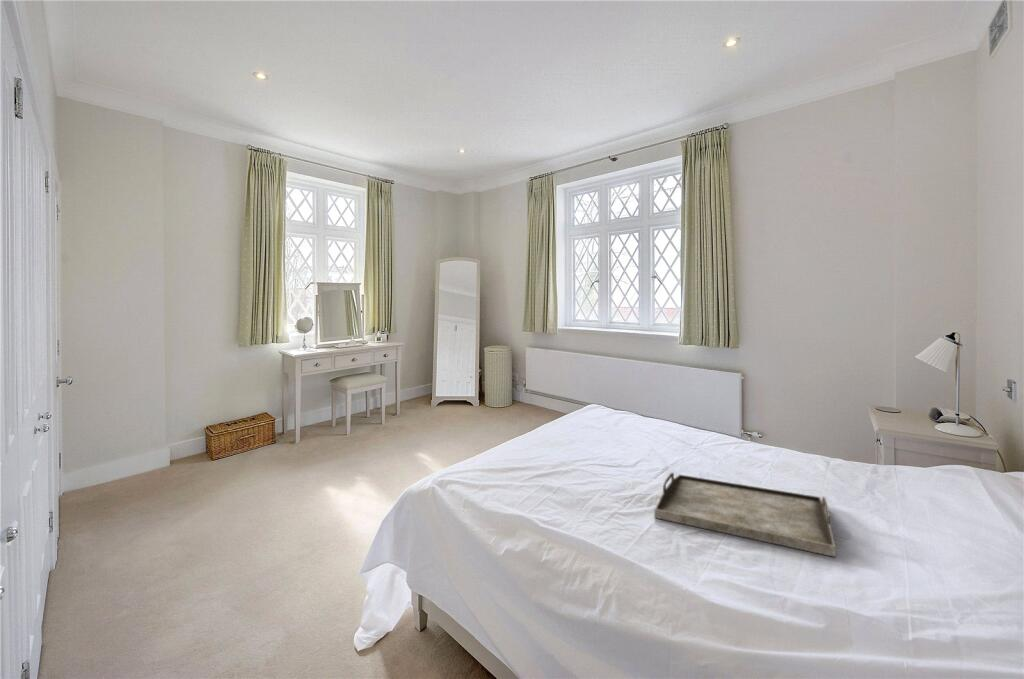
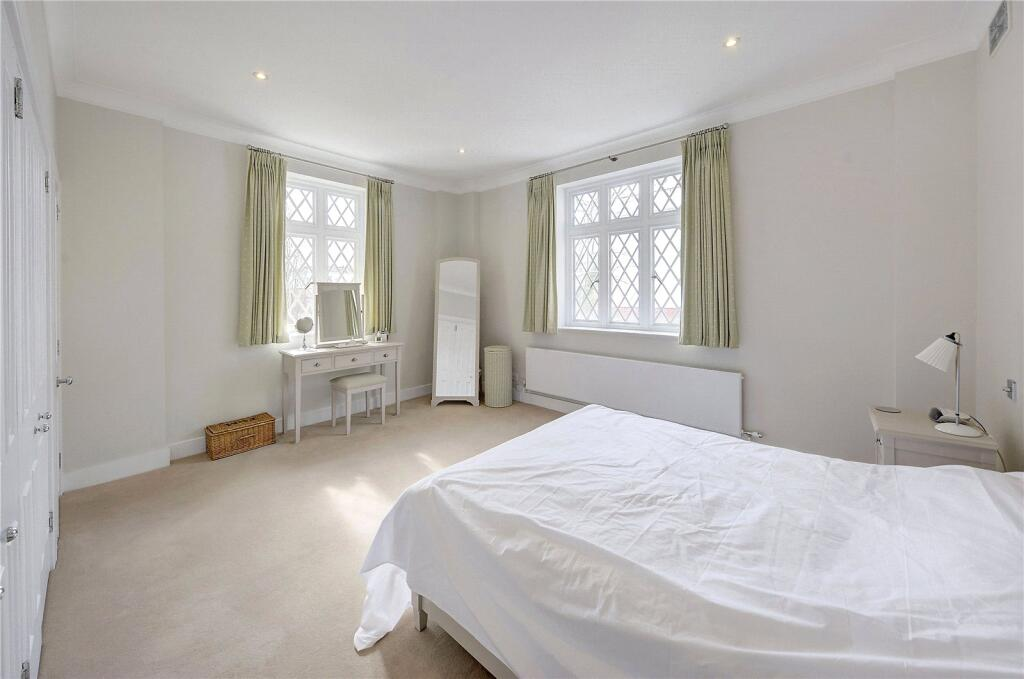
- serving tray [653,472,836,558]
